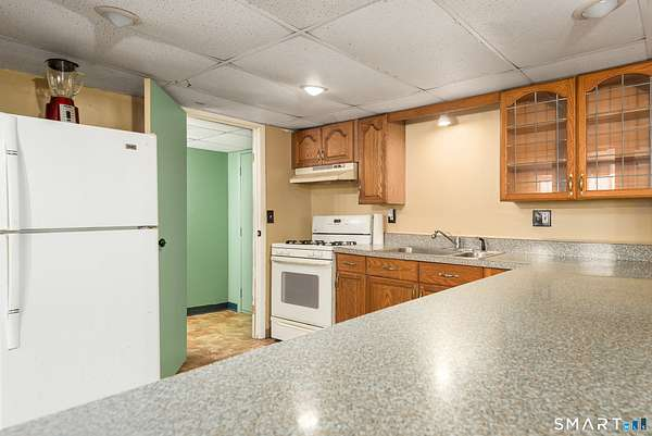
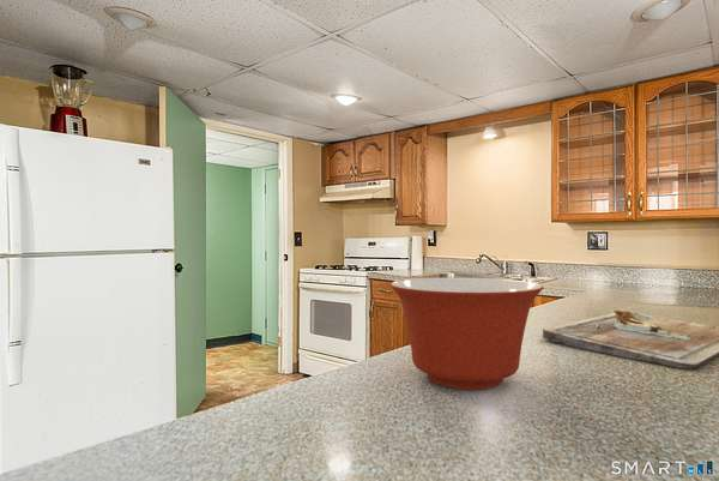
+ cutting board [542,309,719,369]
+ mixing bowl [389,276,544,391]
